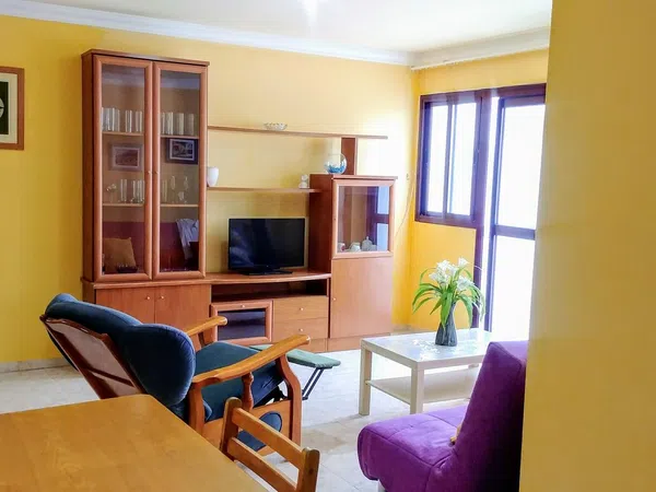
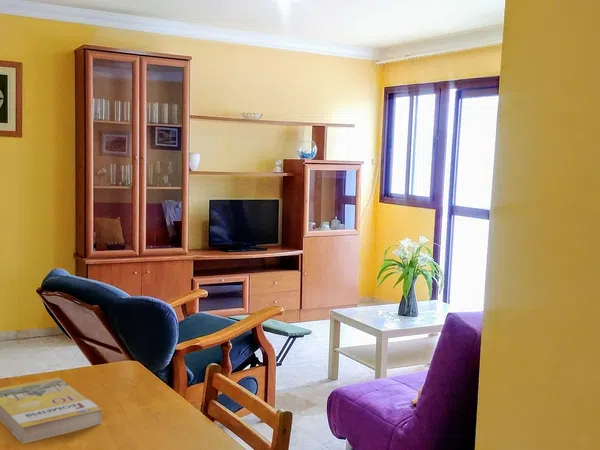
+ book [0,376,103,445]
